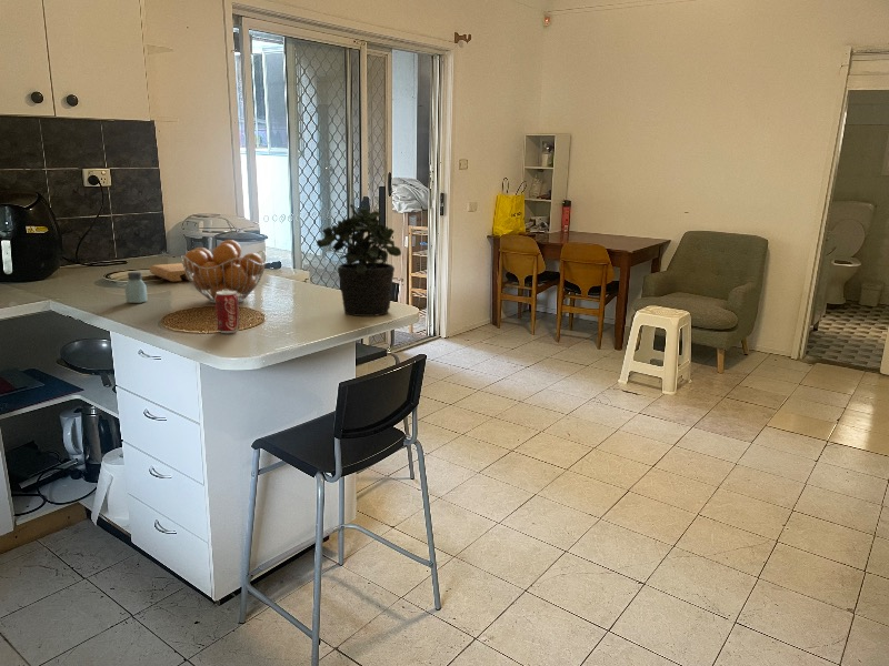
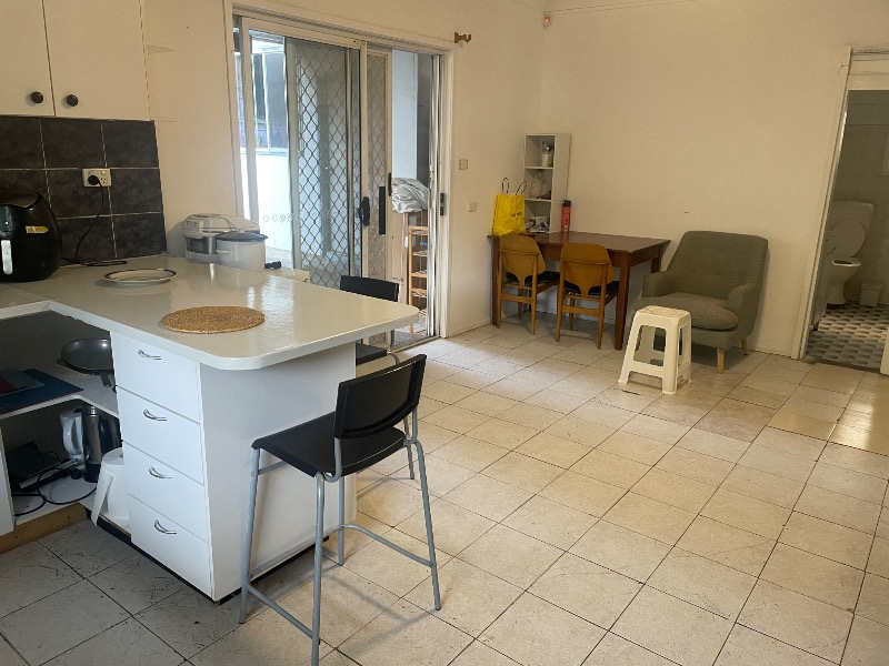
- fruit basket [180,239,268,304]
- potted plant [316,203,402,317]
- saltshaker [124,271,149,304]
- cutting board [149,262,193,282]
- beverage can [214,290,240,334]
